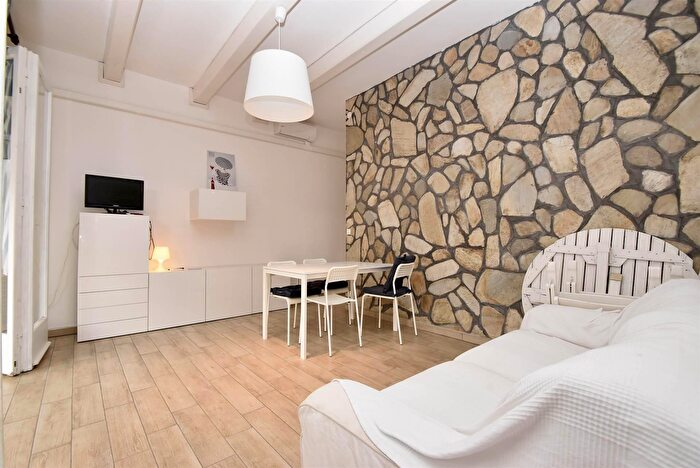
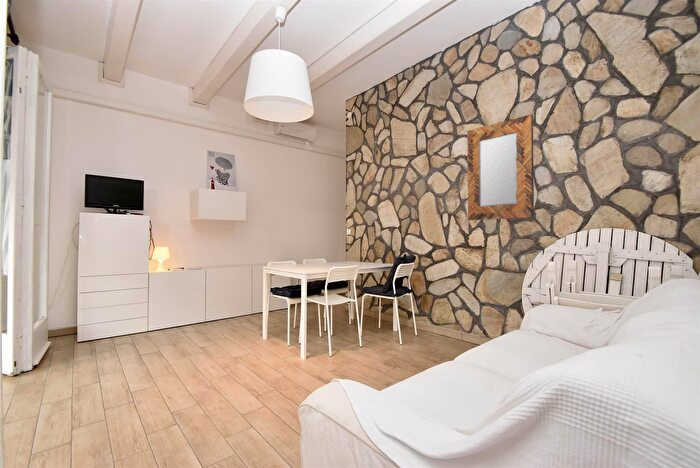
+ home mirror [466,113,535,221]
